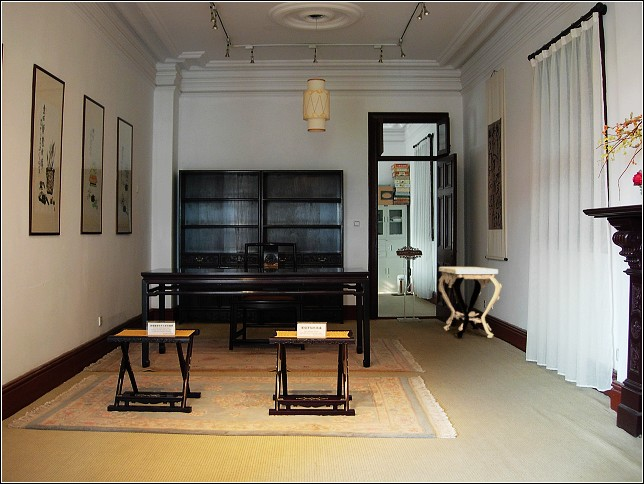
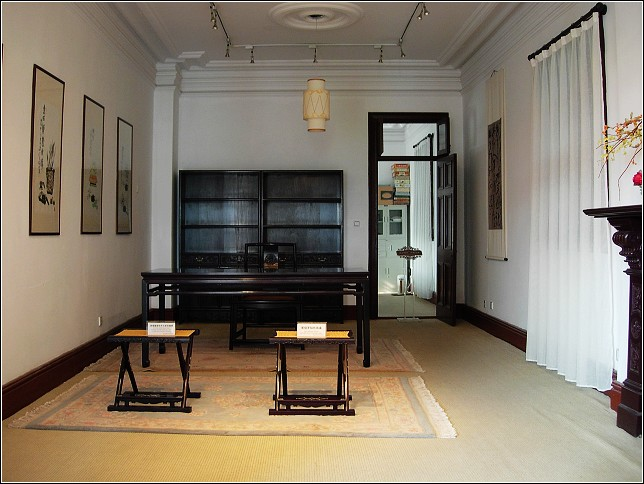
- console table [436,266,502,339]
